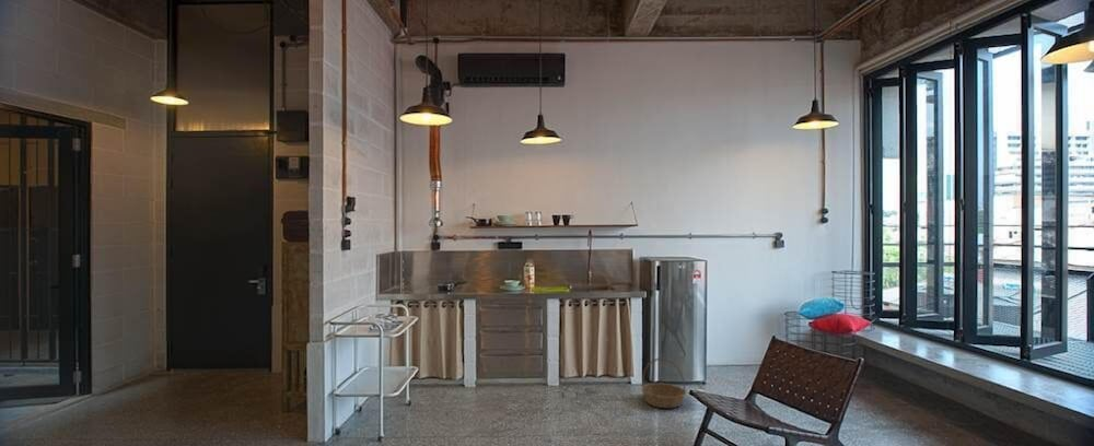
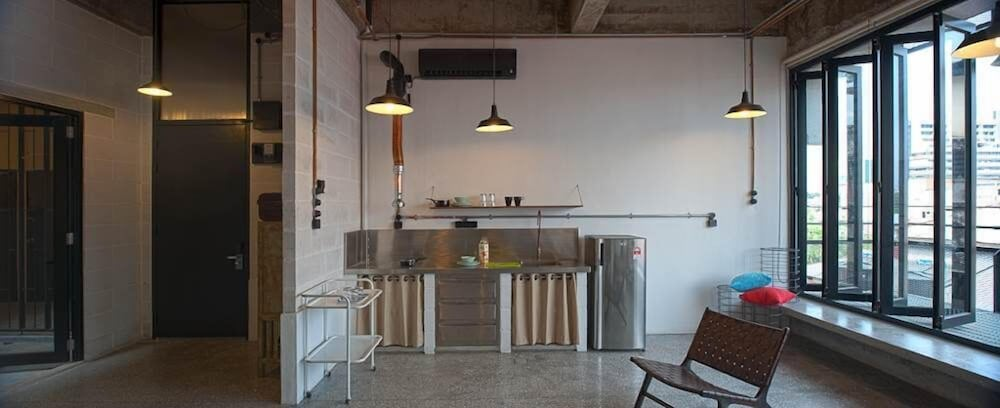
- basket [641,356,687,409]
